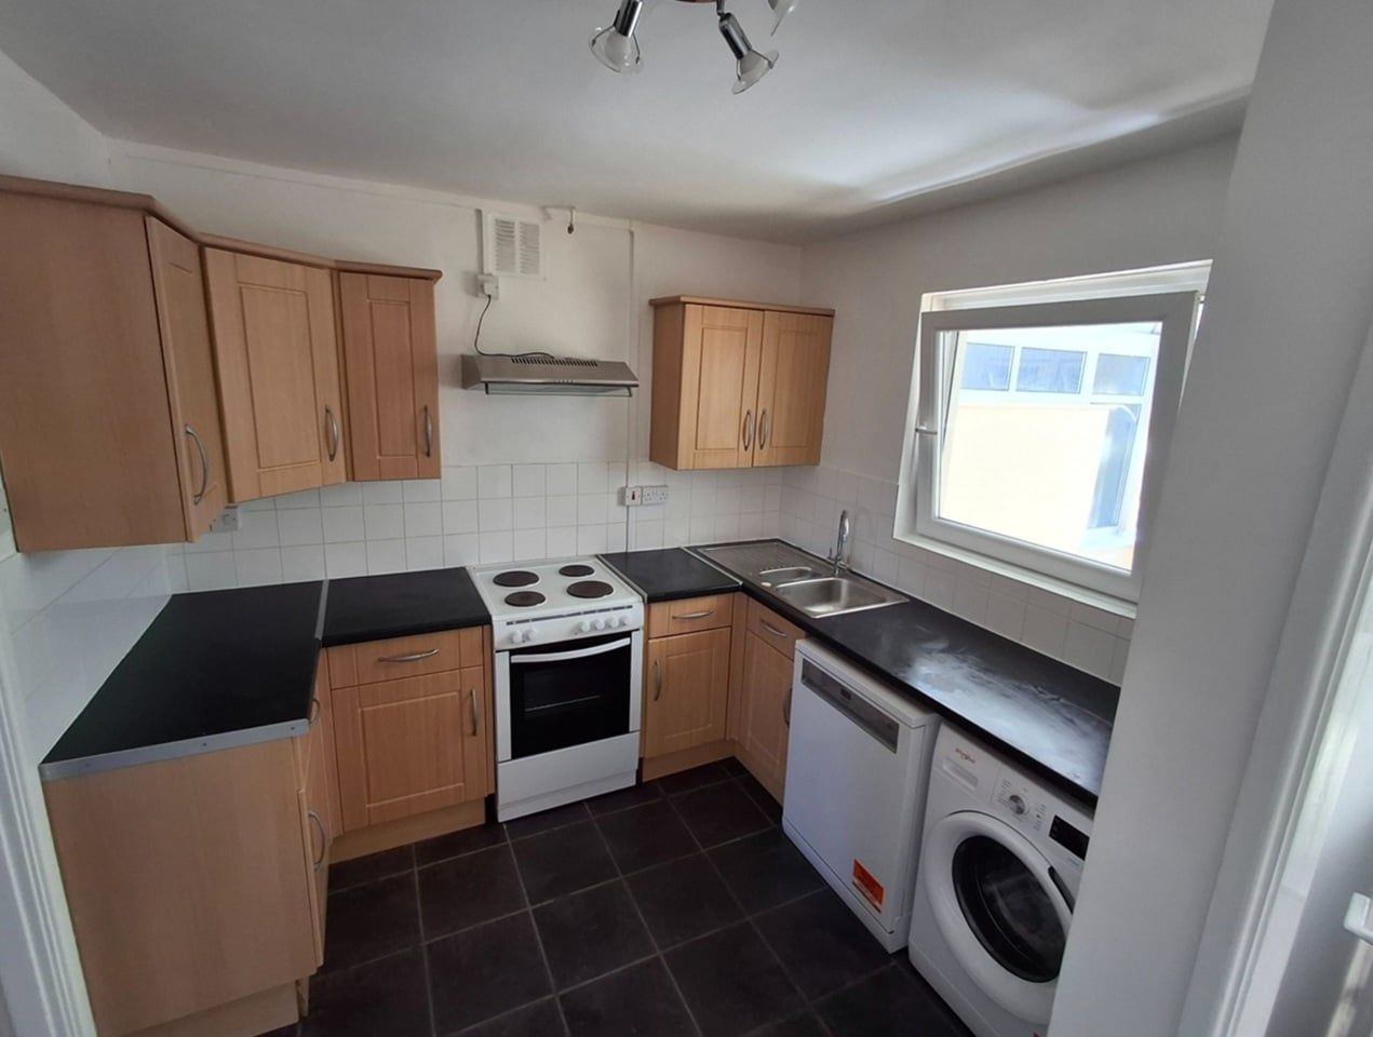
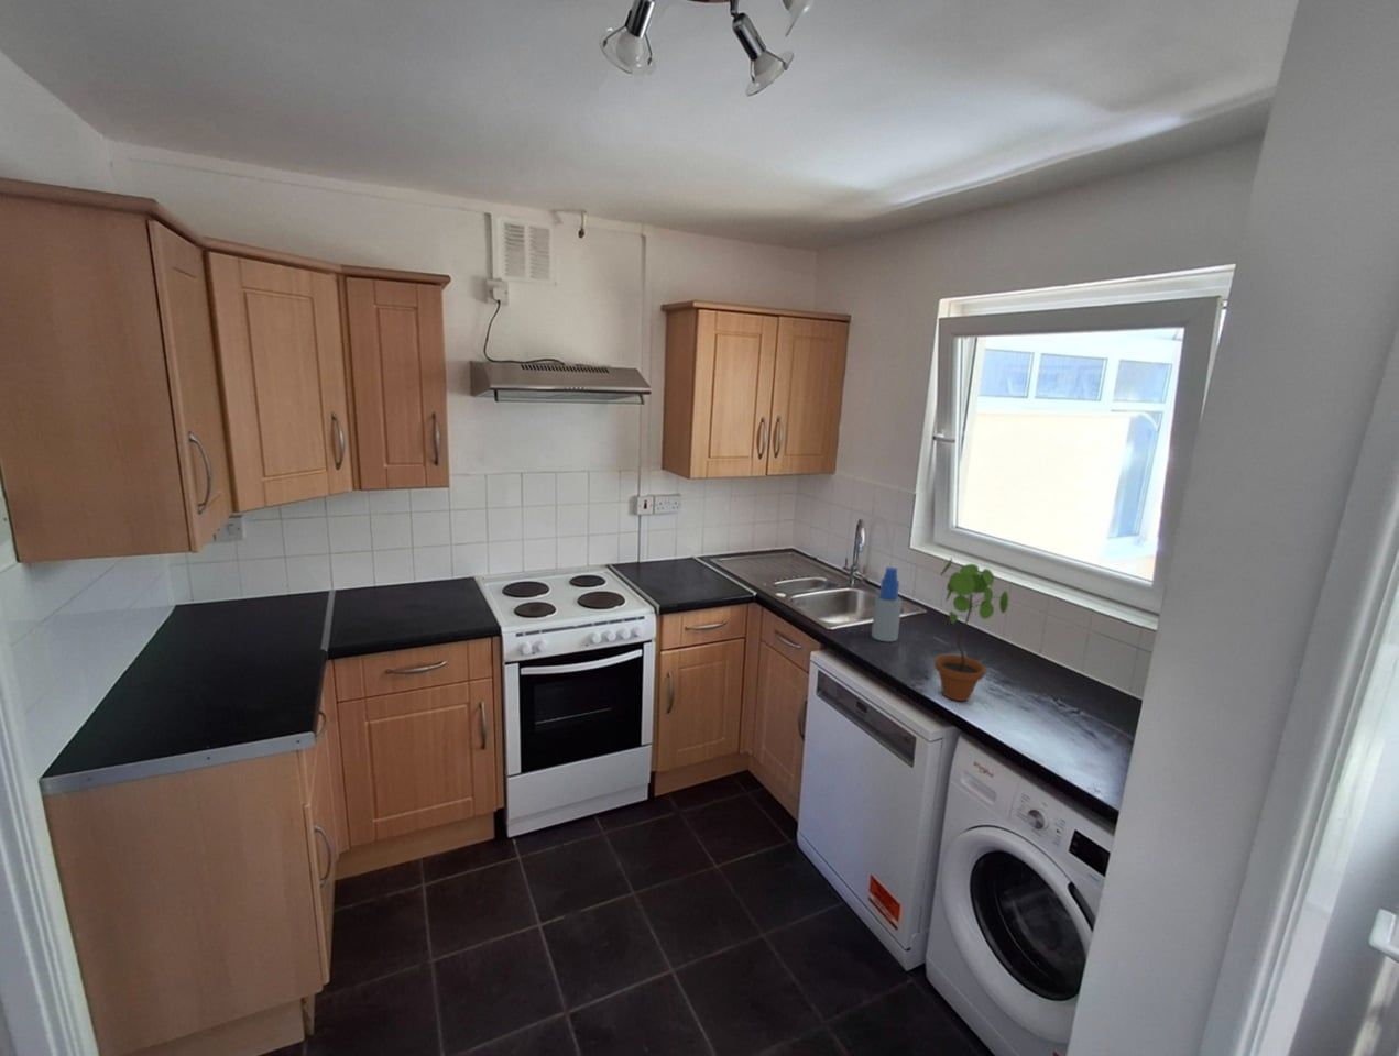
+ potted plant [933,557,1010,702]
+ spray bottle [871,567,903,642]
